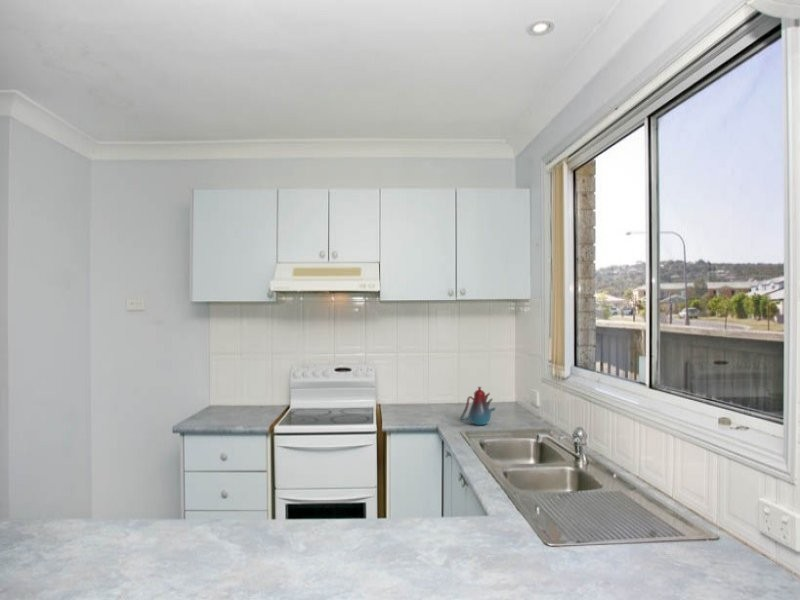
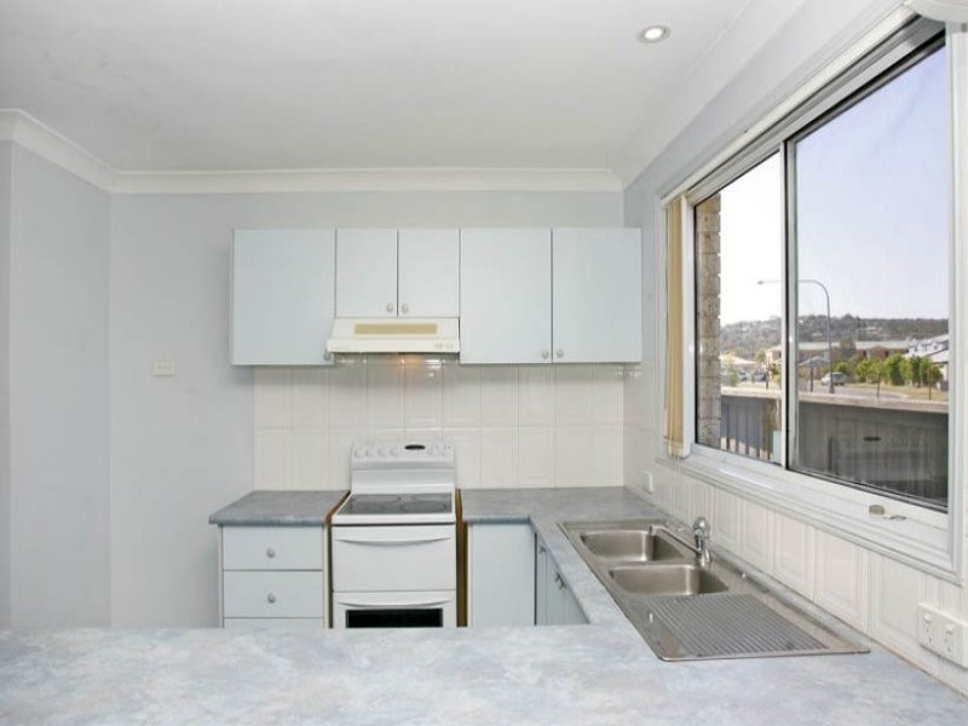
- teakettle [459,386,497,426]
